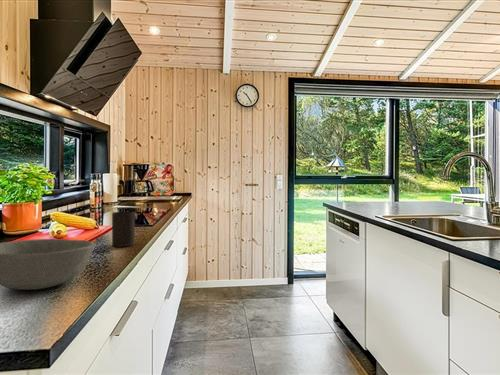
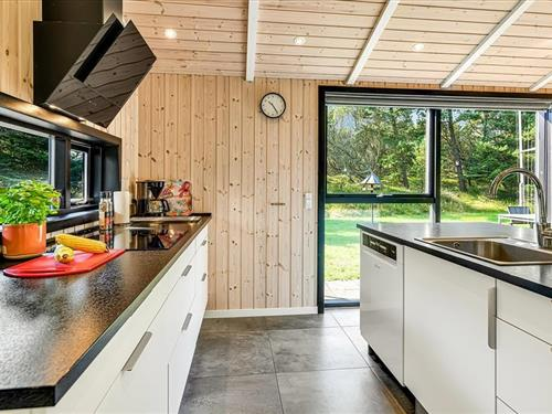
- cup [111,211,136,247]
- bowl [0,238,96,291]
